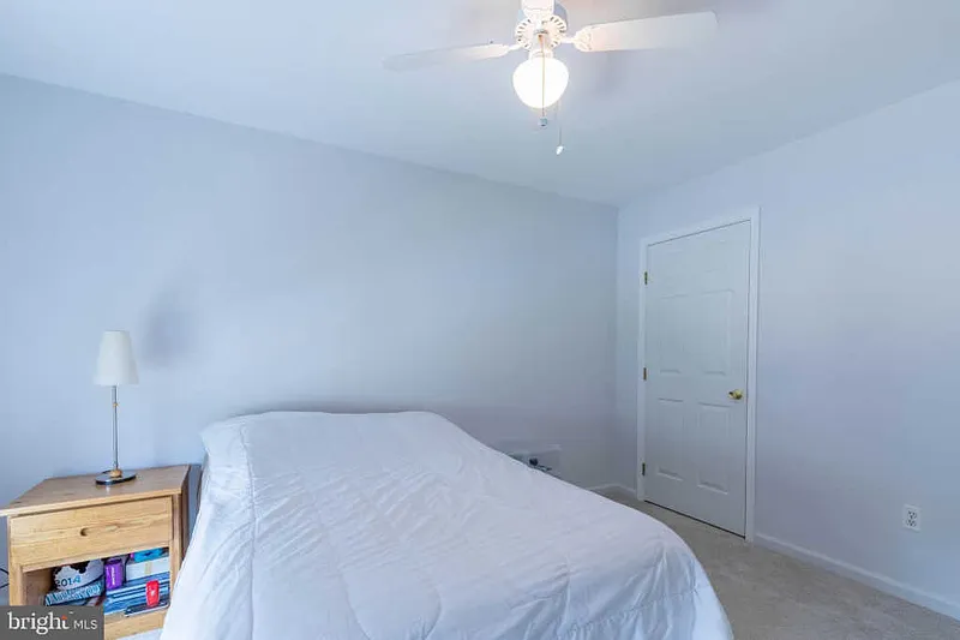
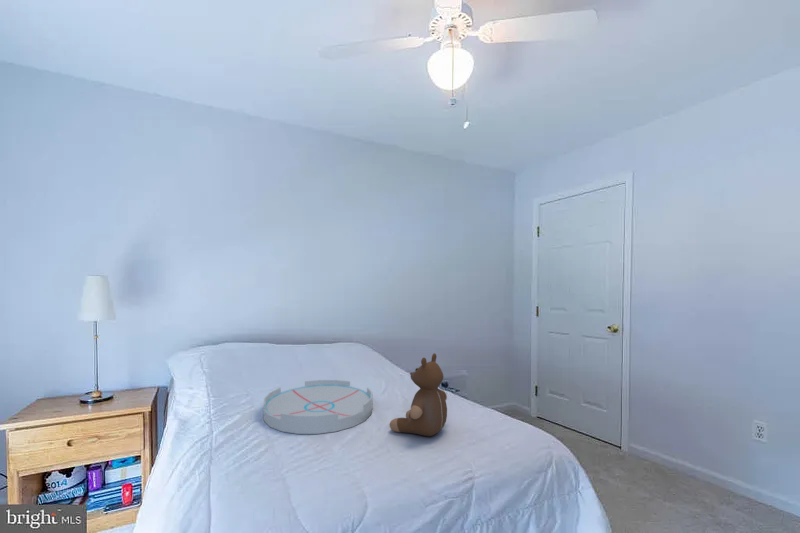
+ serving tray [263,379,374,435]
+ teddy bear [389,352,448,437]
